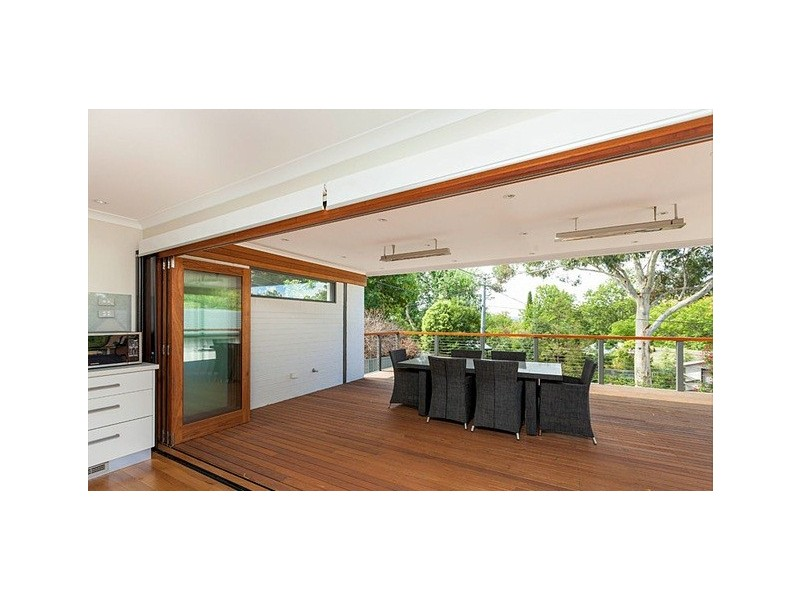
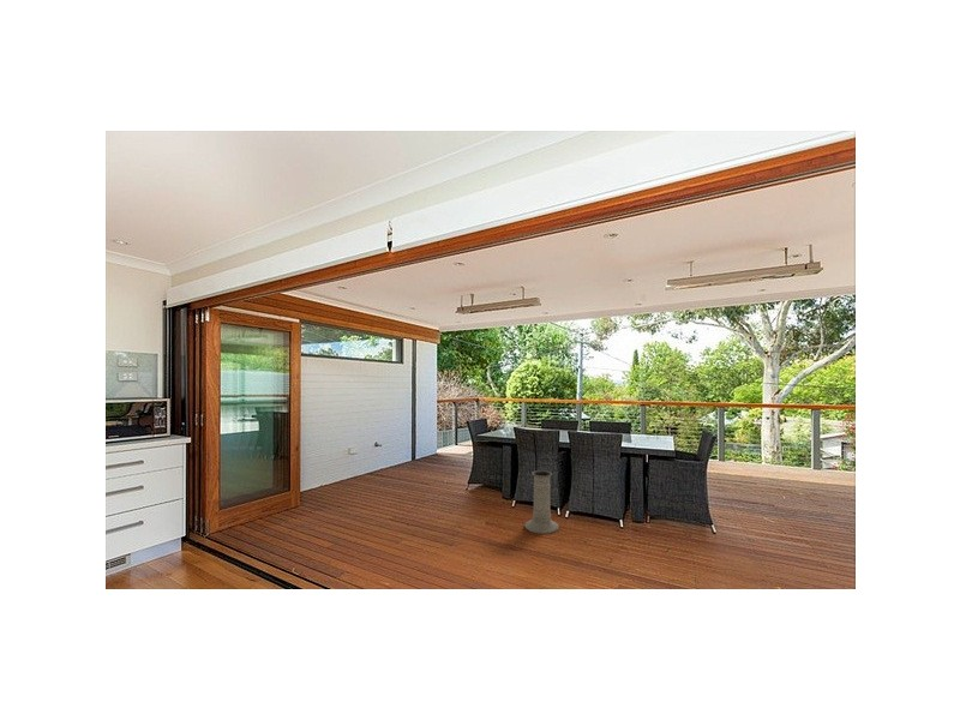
+ vase [524,469,559,535]
